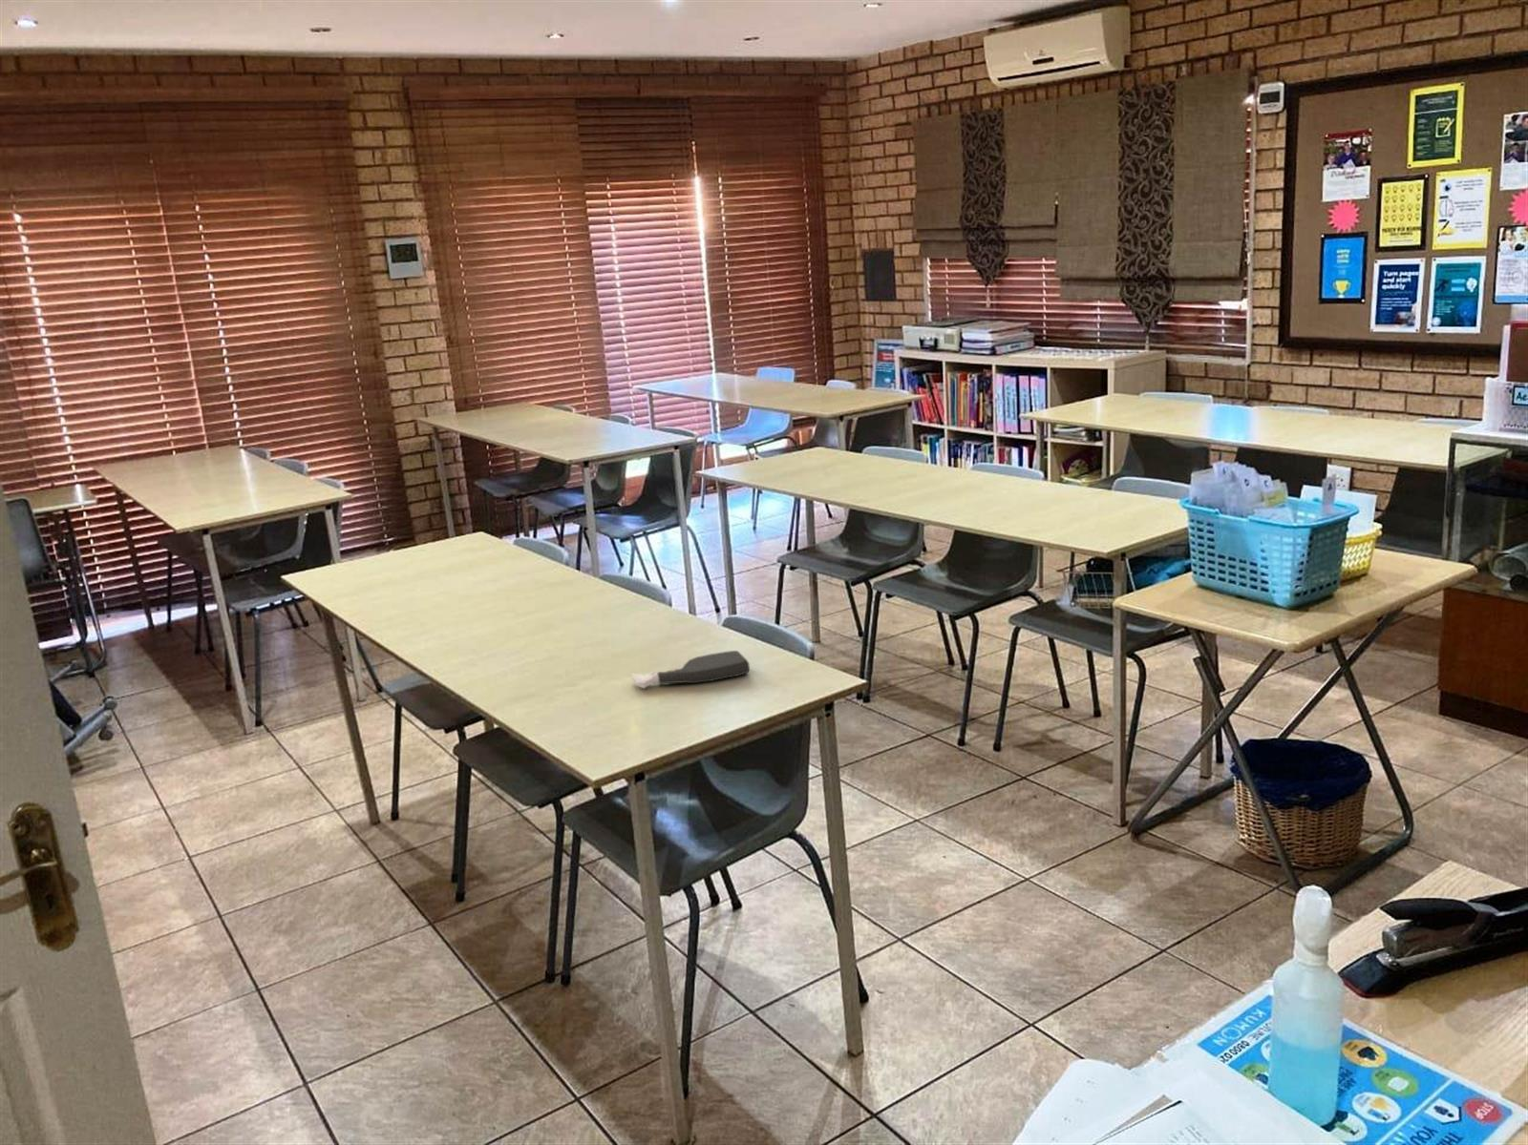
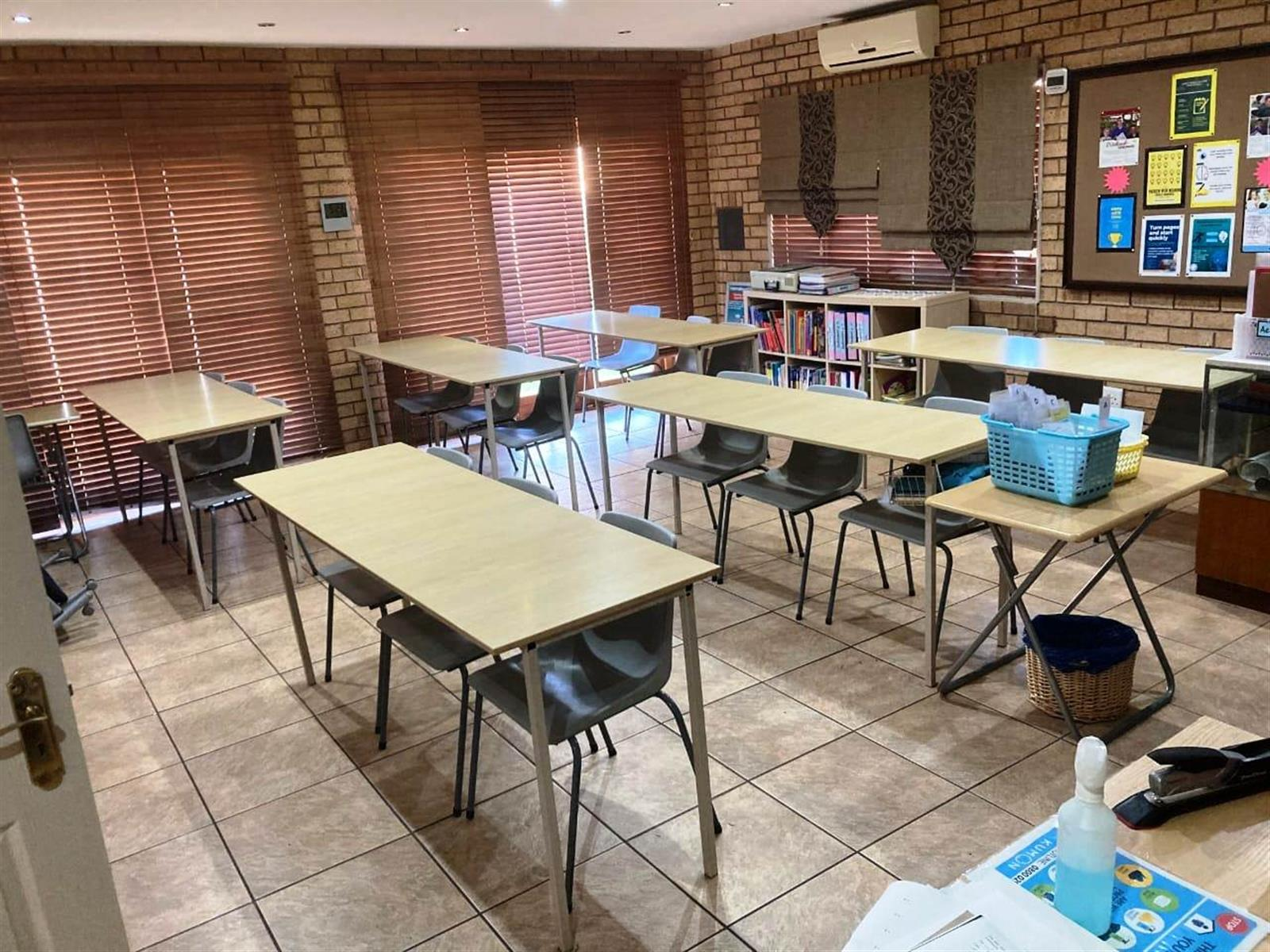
- spray bottle [630,649,751,689]
